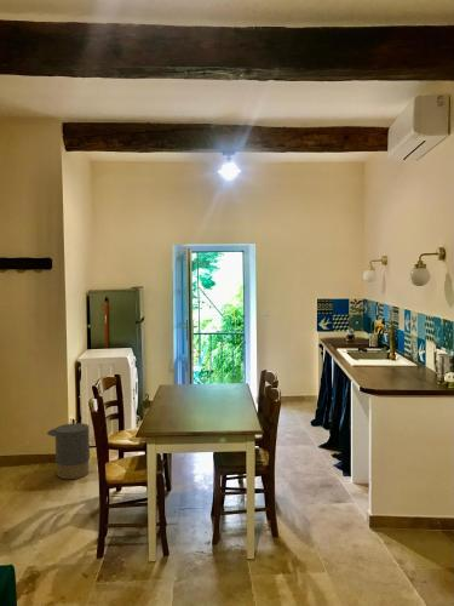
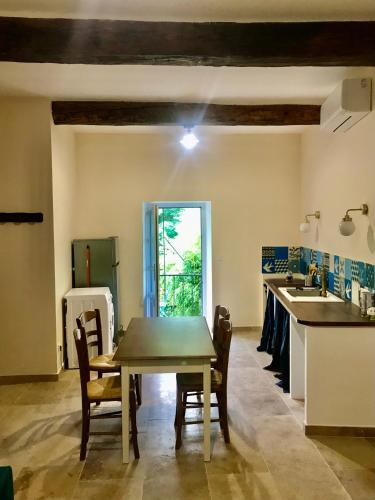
- trash can [46,422,91,480]
